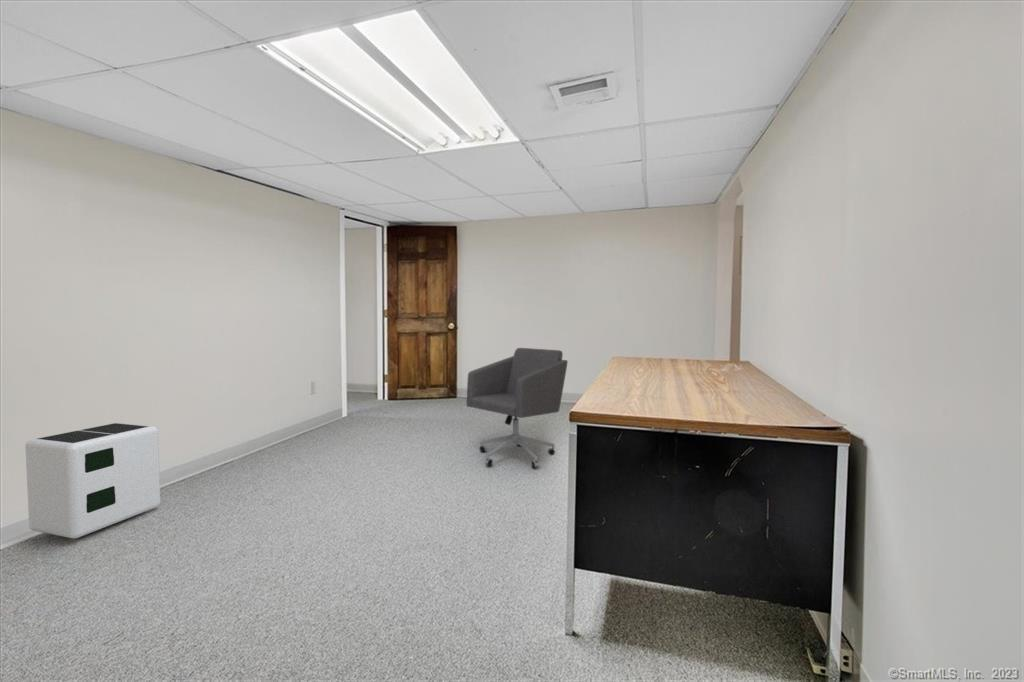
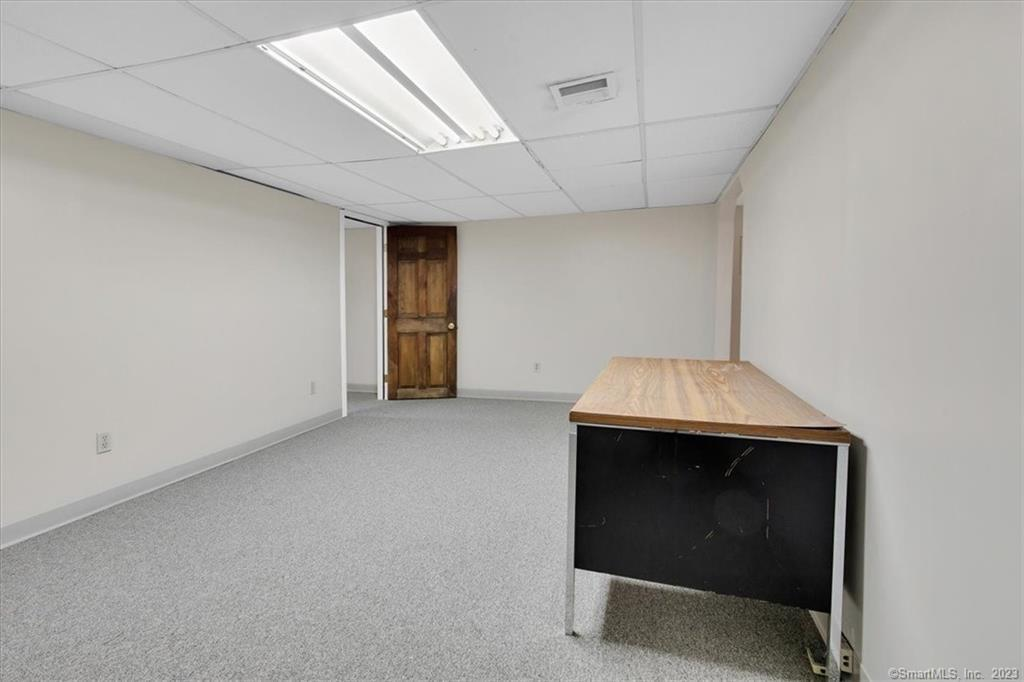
- office chair [466,347,569,469]
- air purifier [24,422,161,539]
